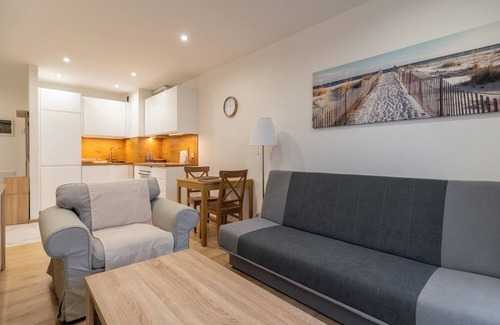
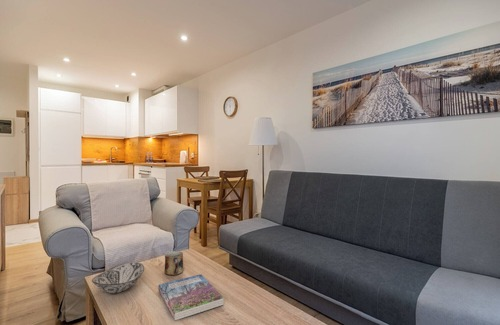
+ mug [164,250,184,276]
+ book [157,273,225,321]
+ decorative bowl [91,261,145,294]
